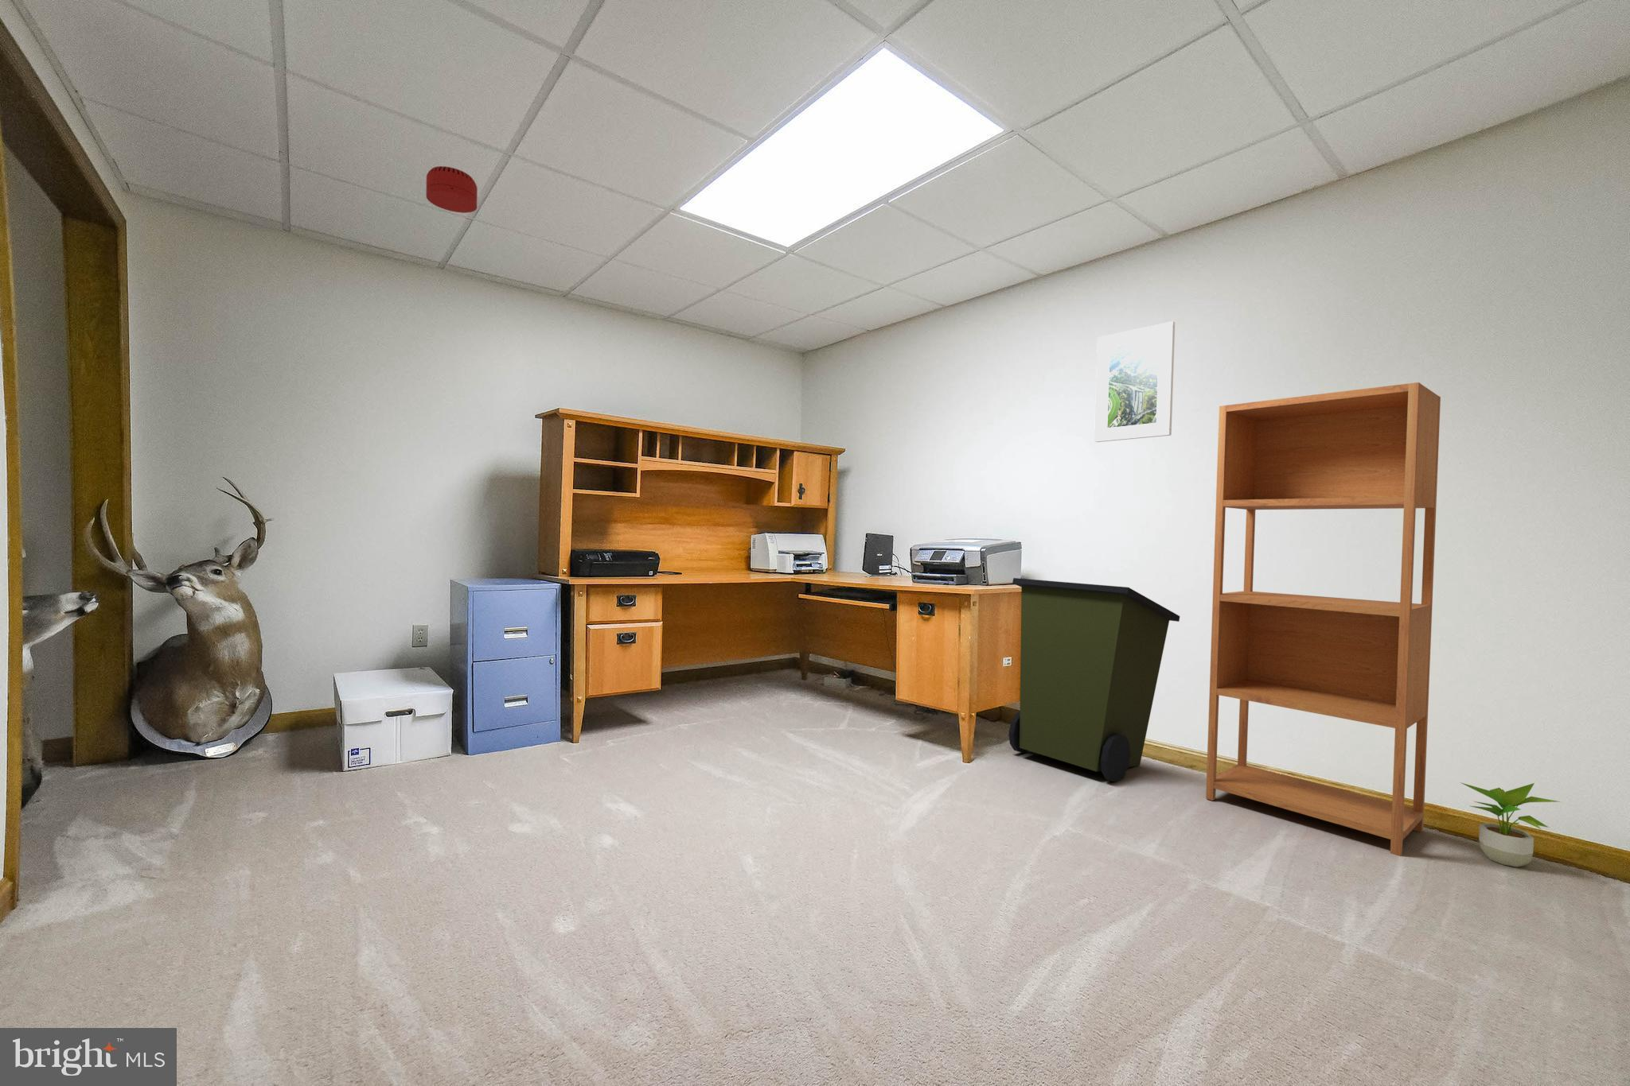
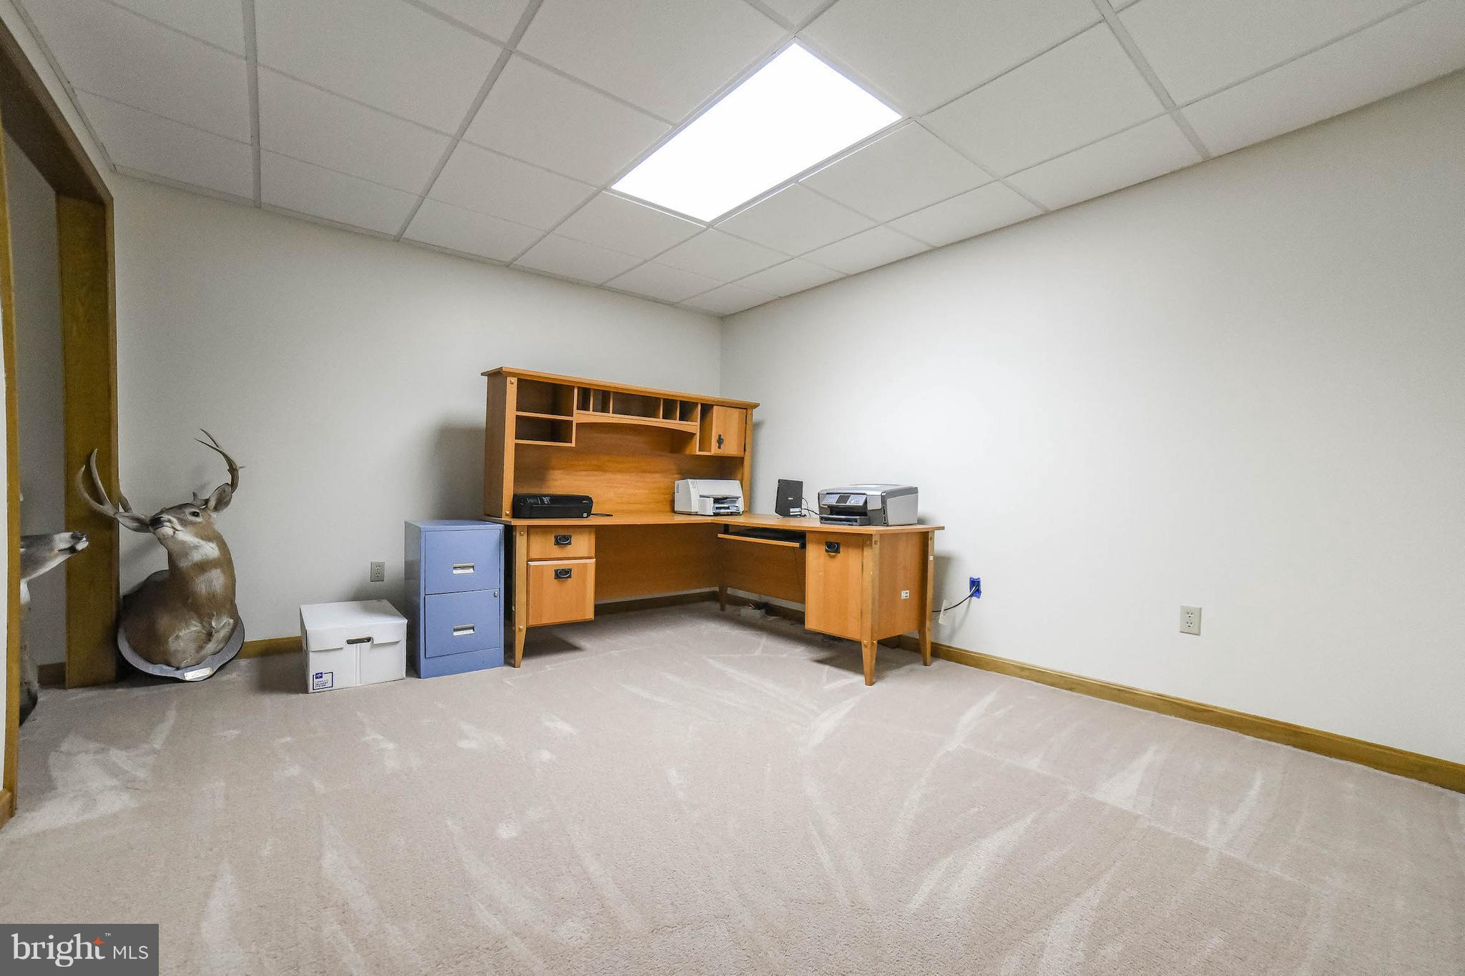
- potted plant [1460,782,1562,868]
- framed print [1094,320,1175,442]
- trash can [1008,577,1180,783]
- smoke detector [424,165,478,213]
- bookcase [1206,382,1441,857]
